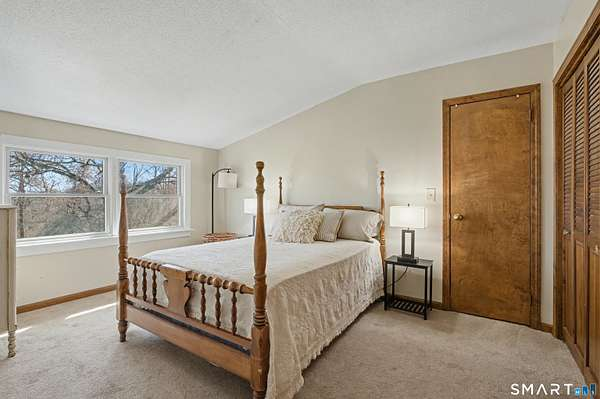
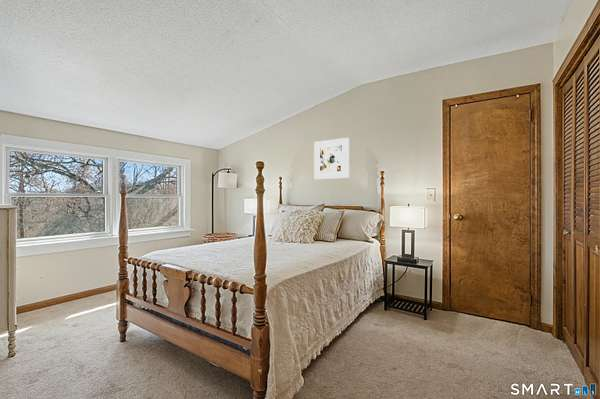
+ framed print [313,137,350,180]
